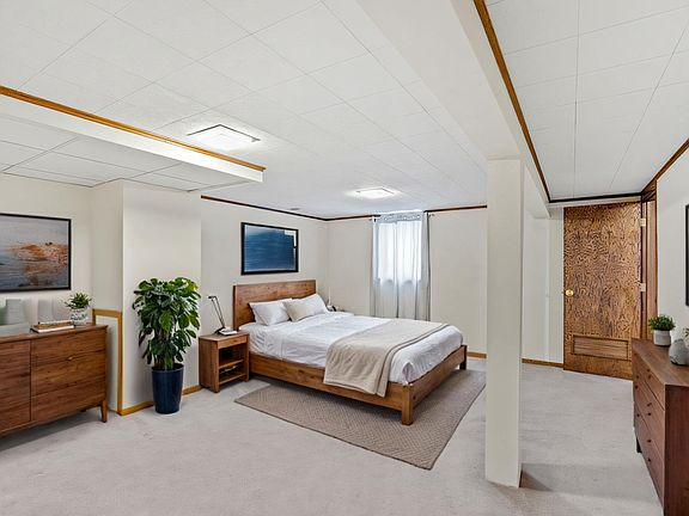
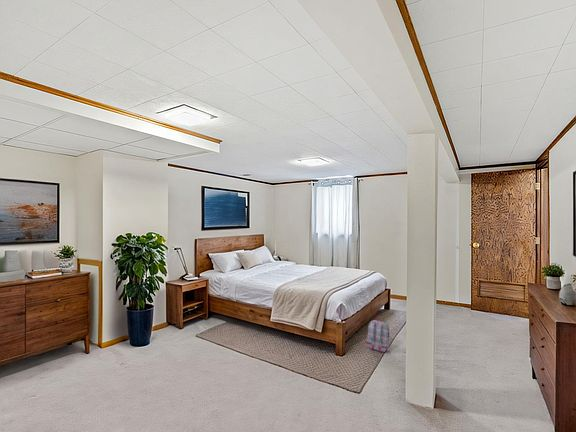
+ backpack [364,314,390,353]
